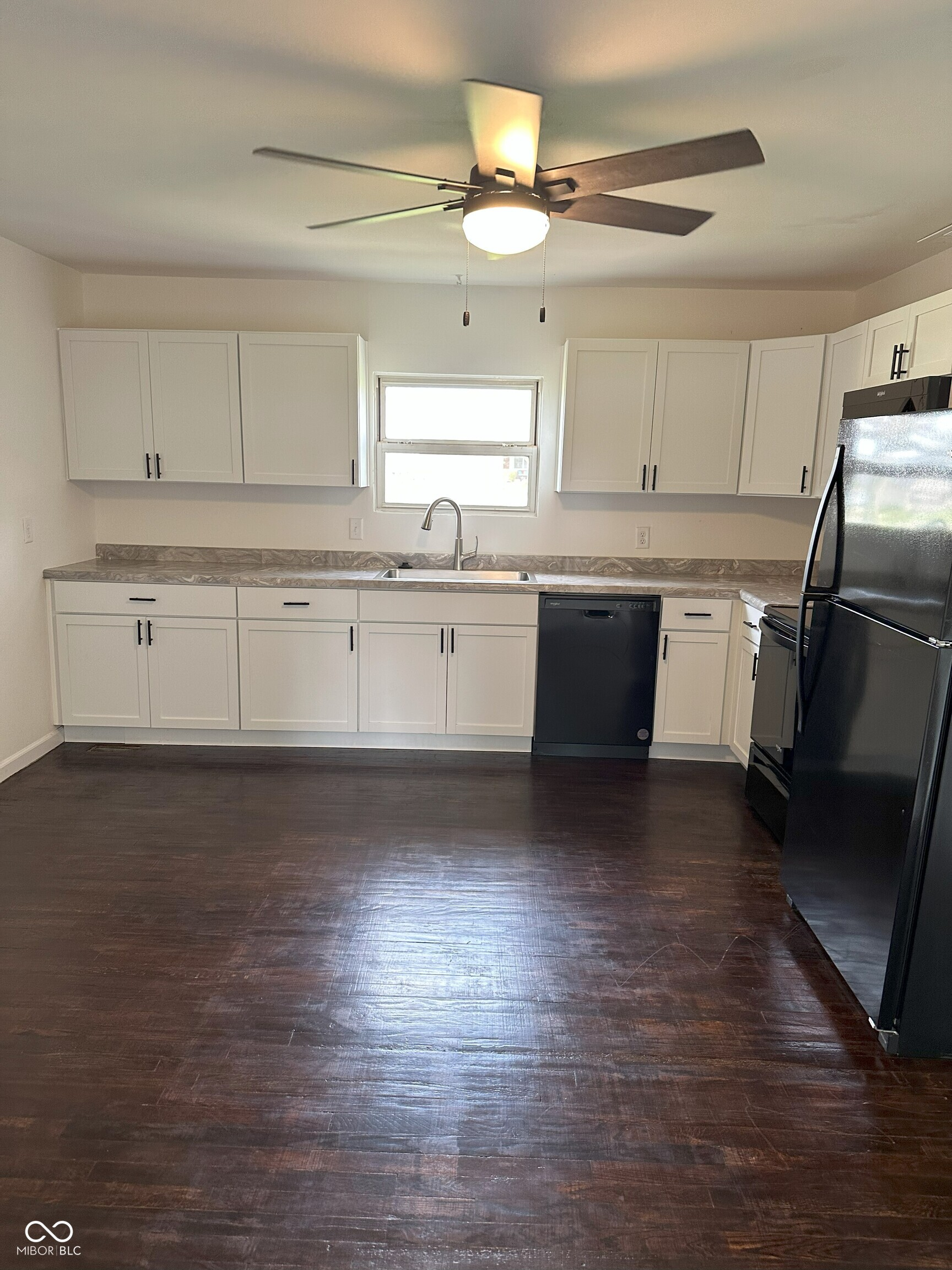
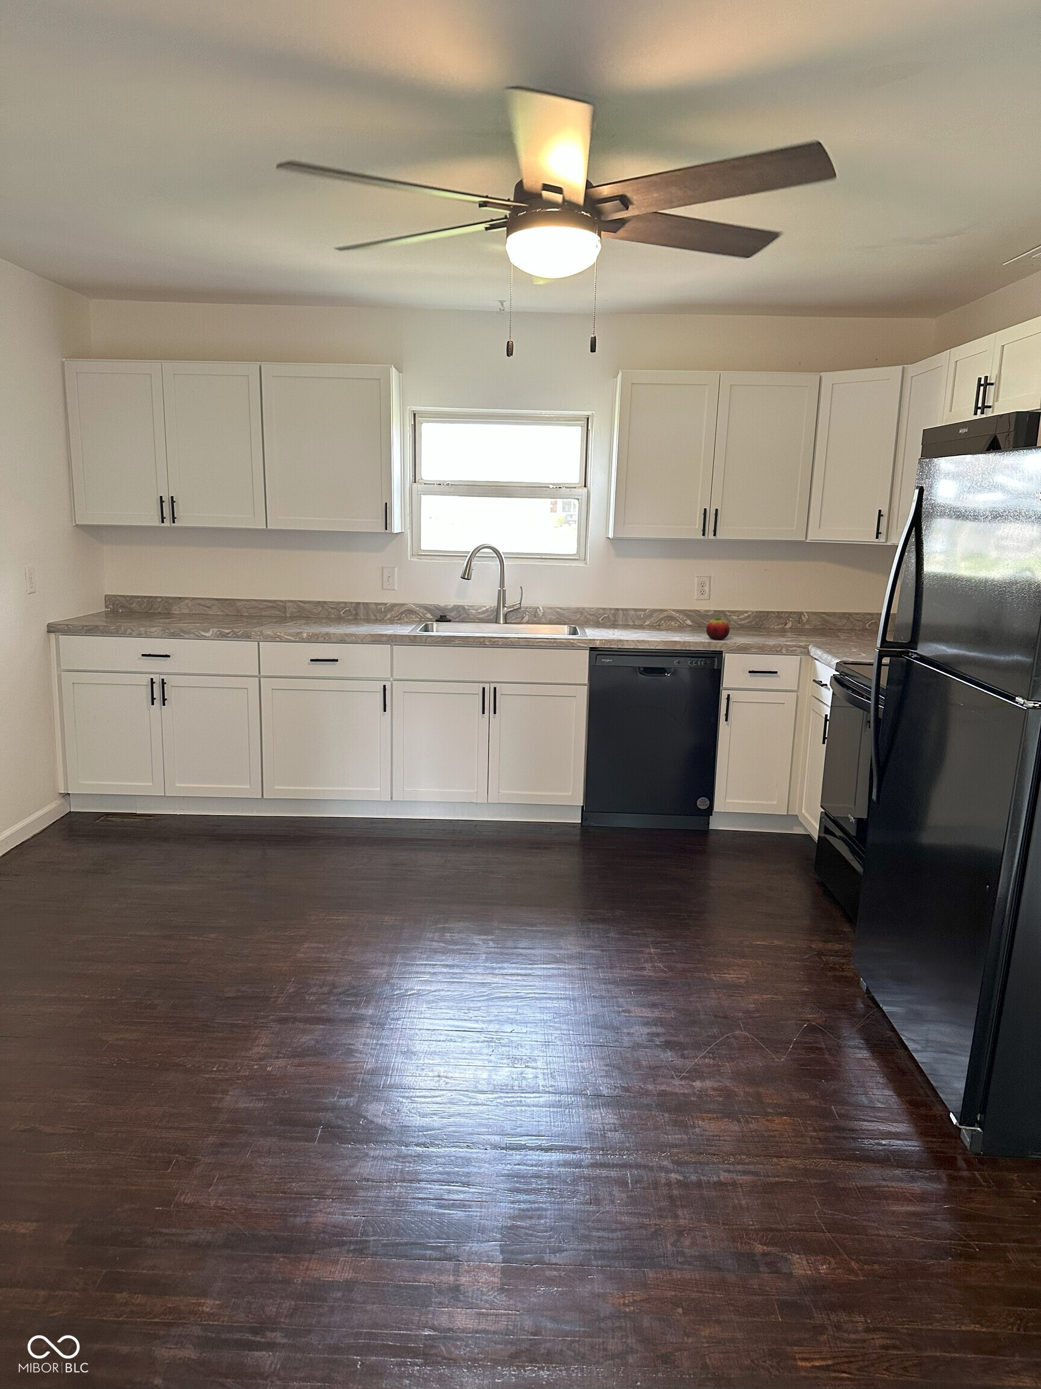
+ fruit [705,617,730,640]
